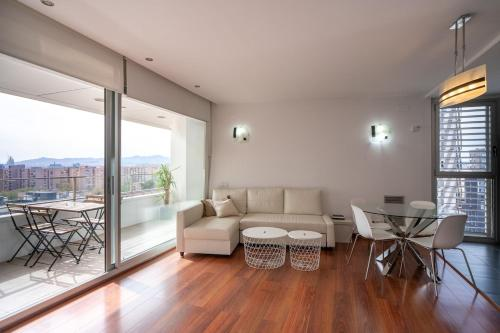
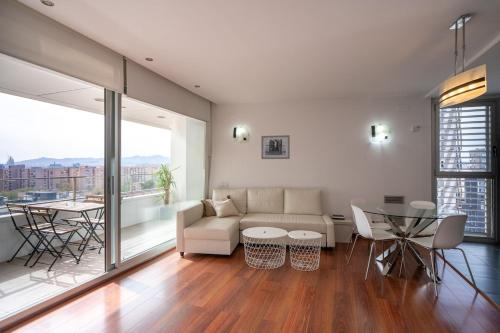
+ wall art [260,134,291,160]
